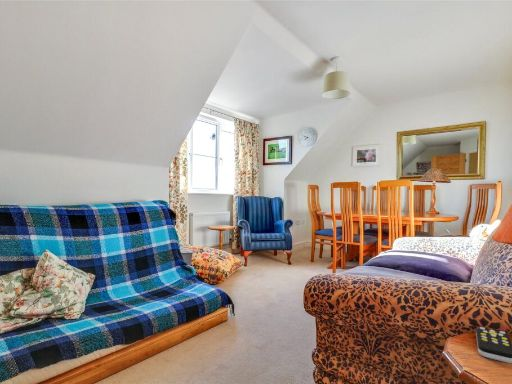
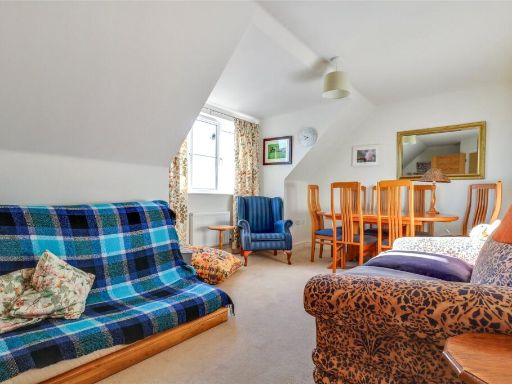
- remote control [475,326,512,364]
